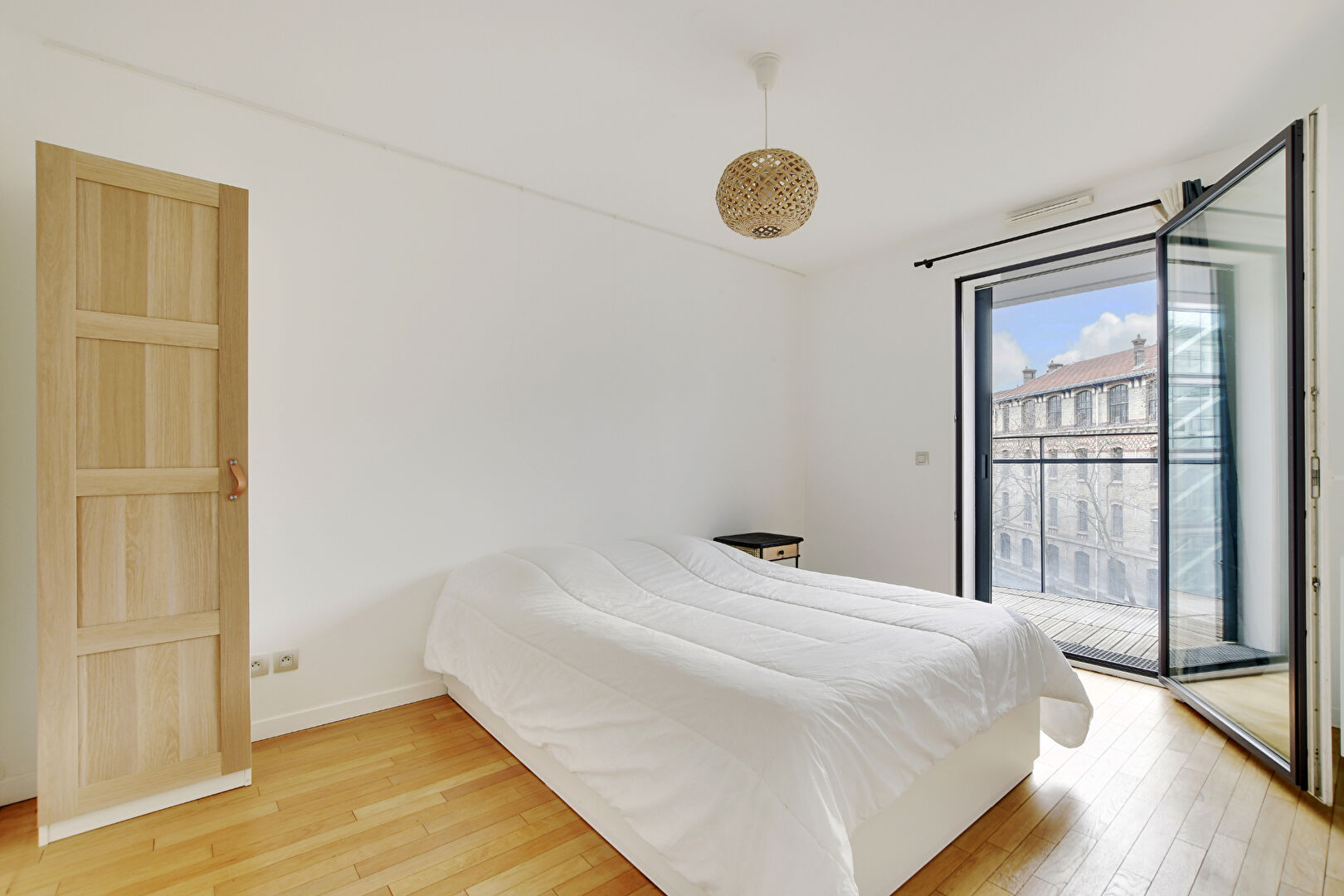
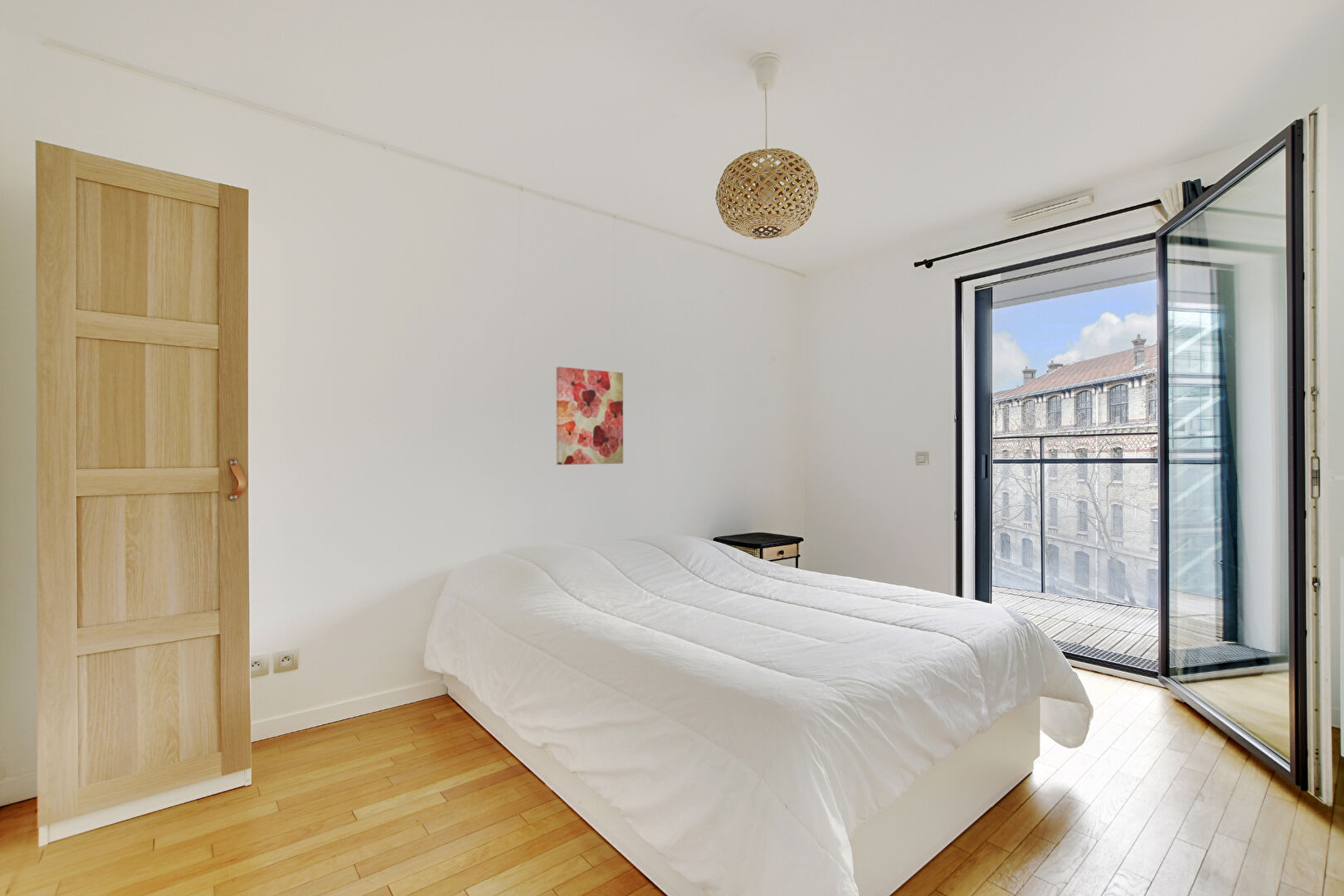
+ wall art [556,366,624,465]
